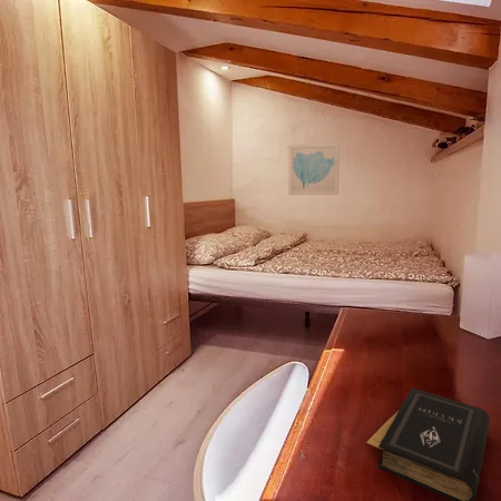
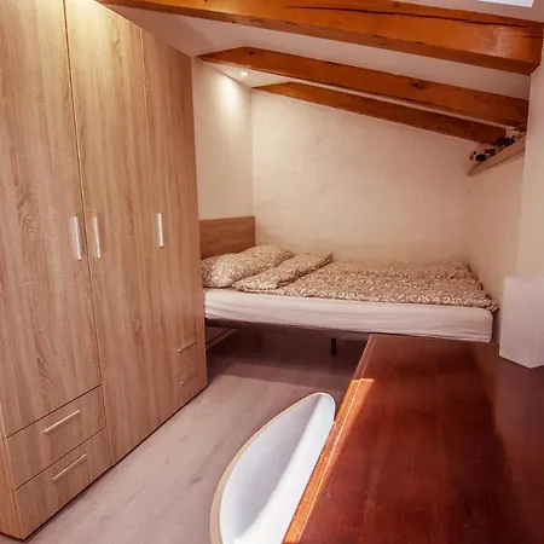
- book [365,387,491,501]
- wall art [287,141,341,196]
